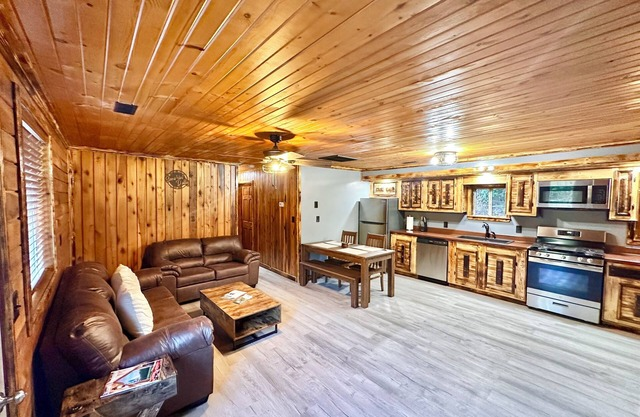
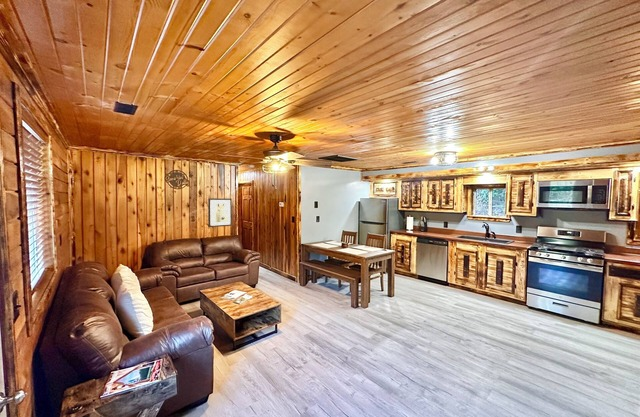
+ wall art [207,197,233,228]
